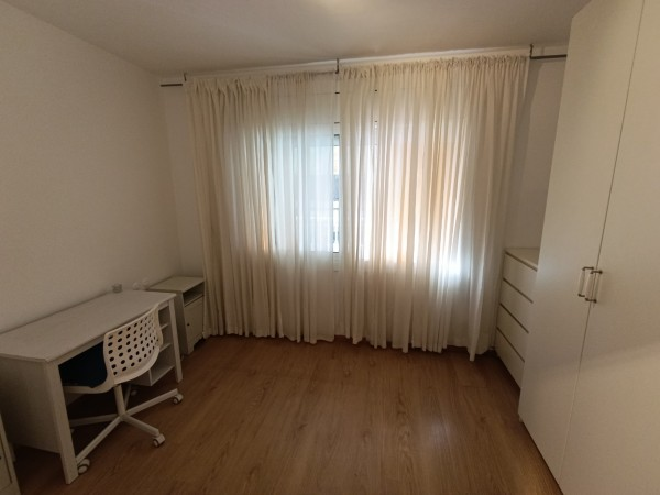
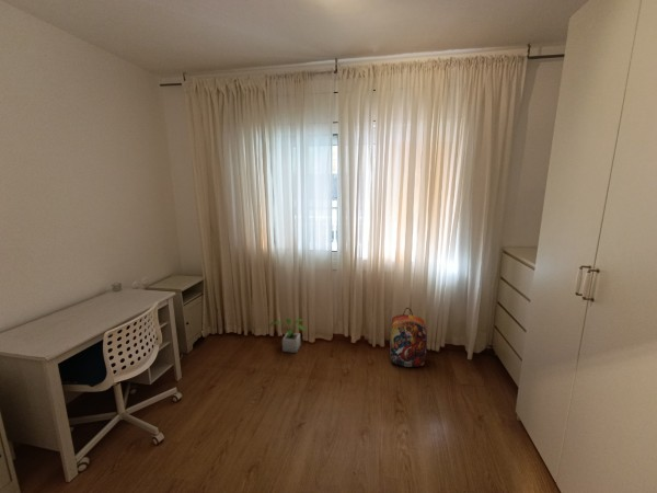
+ potted plant [268,318,306,354]
+ backpack [389,307,428,368]
